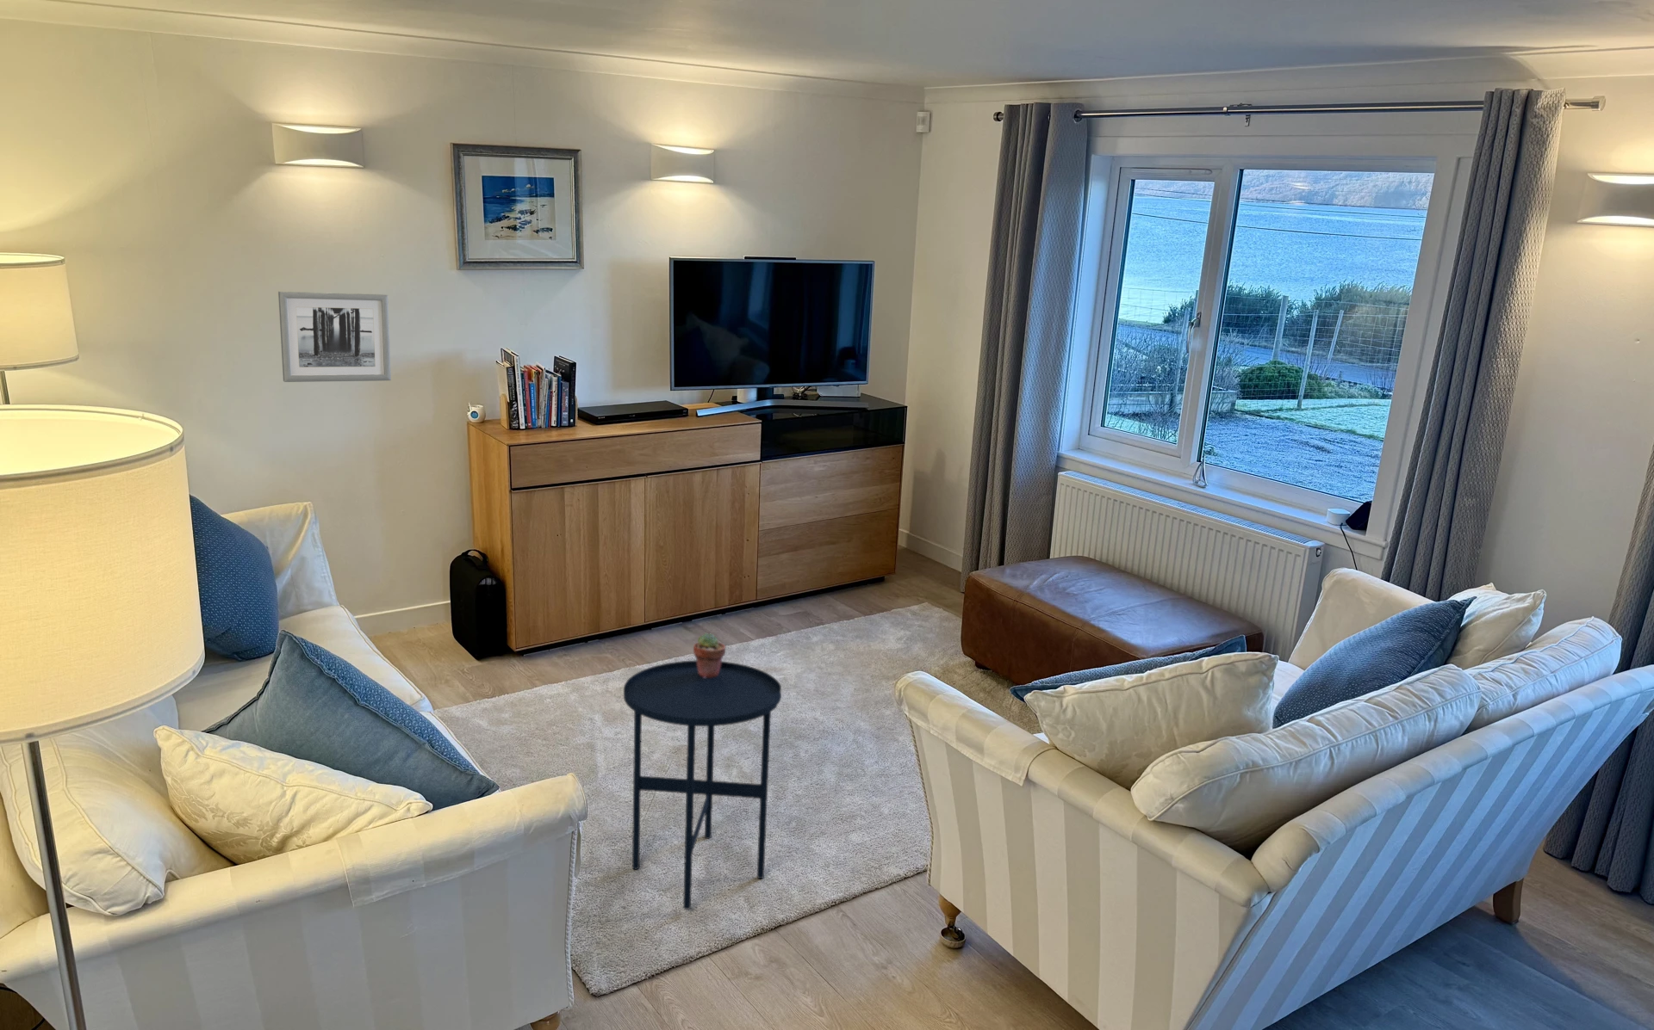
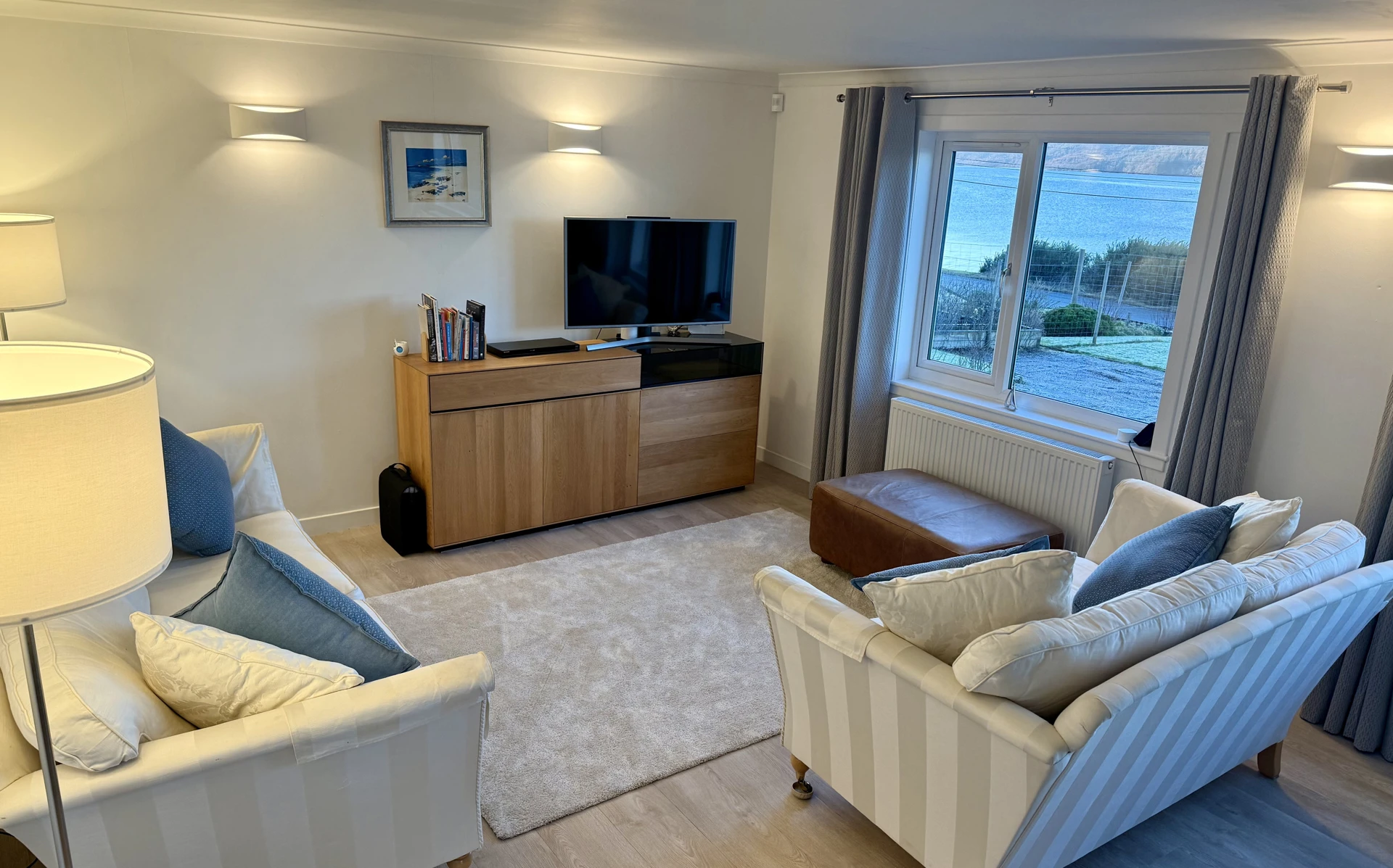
- wall art [278,291,392,383]
- side table [623,660,782,910]
- potted succulent [692,632,727,678]
